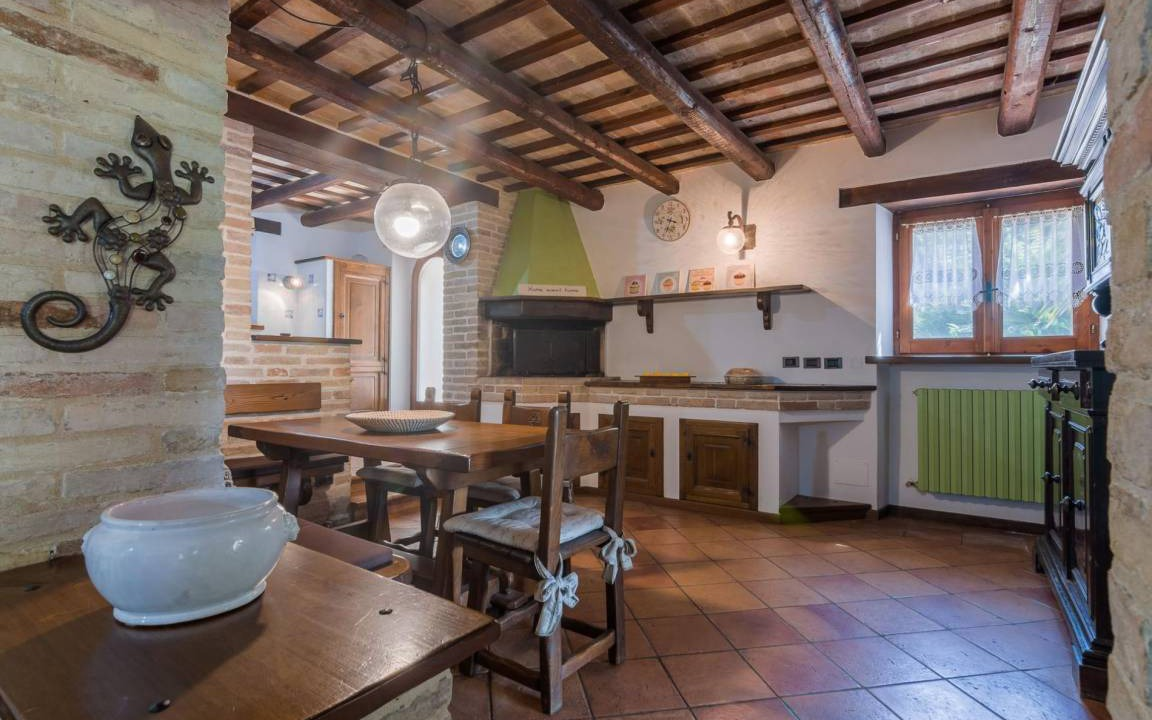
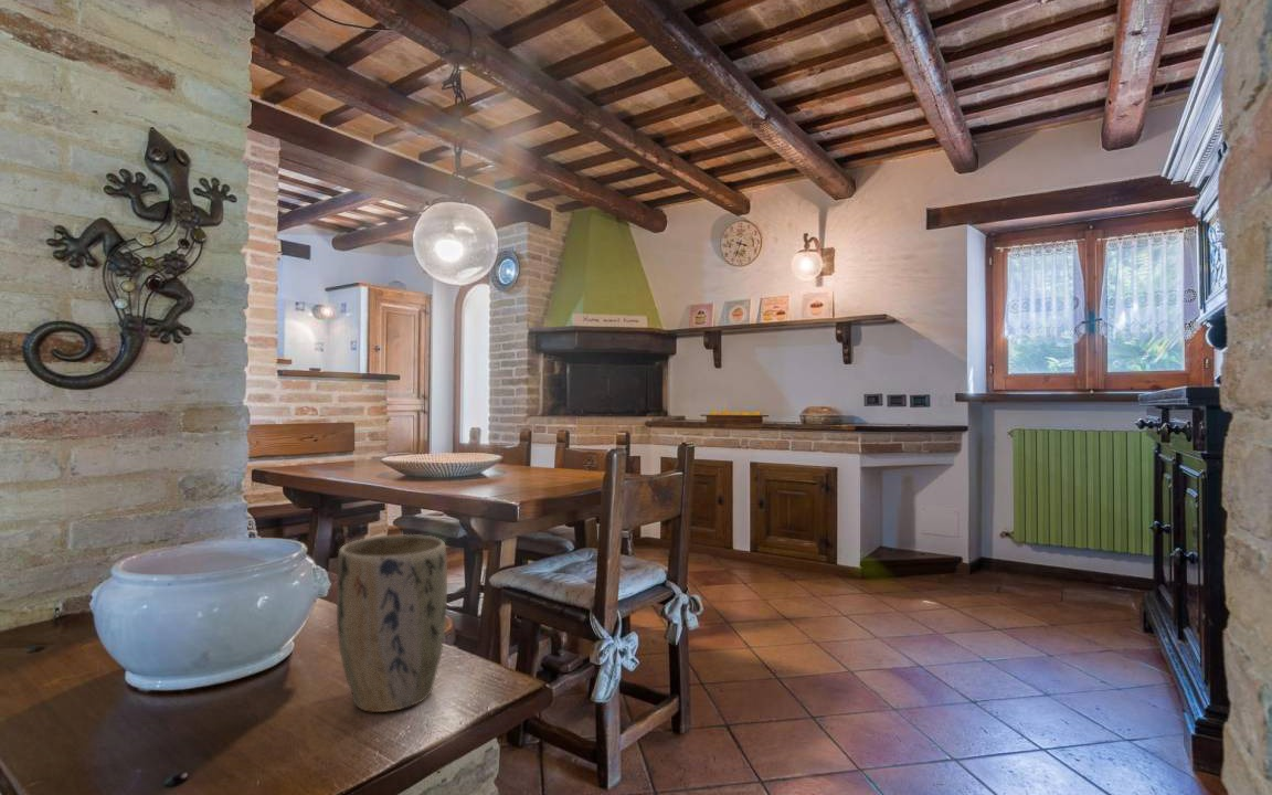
+ plant pot [336,533,448,713]
